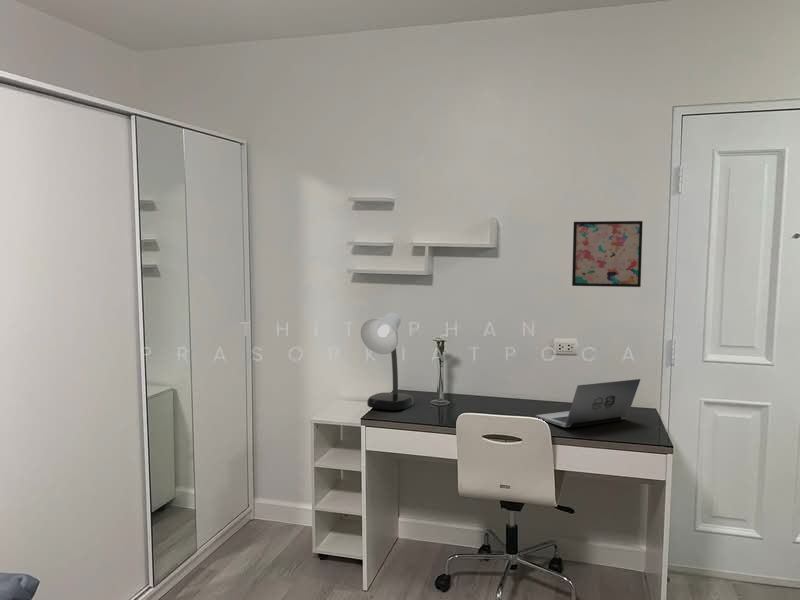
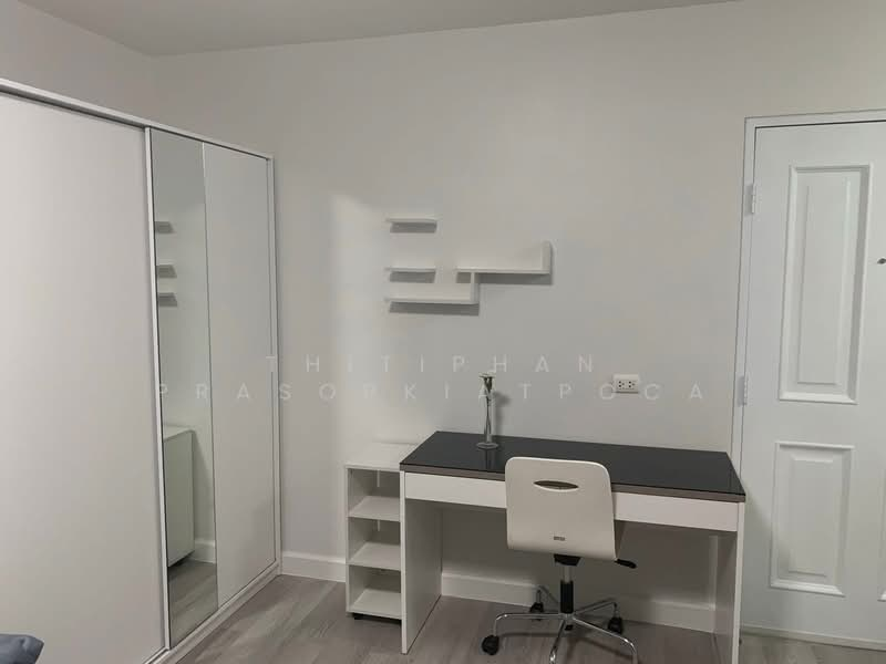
- laptop [535,378,641,428]
- wall art [571,220,644,288]
- desk lamp [360,312,414,411]
